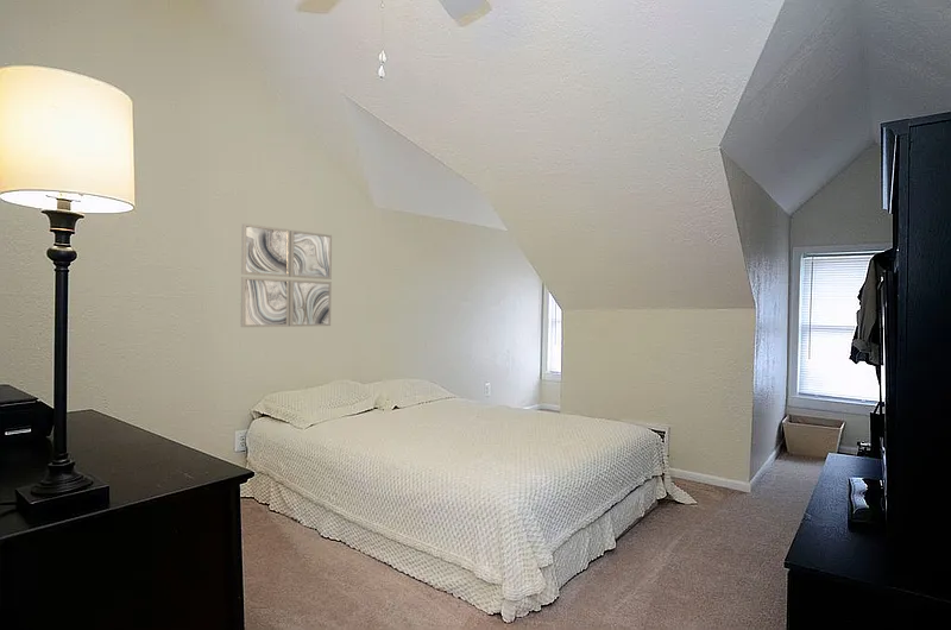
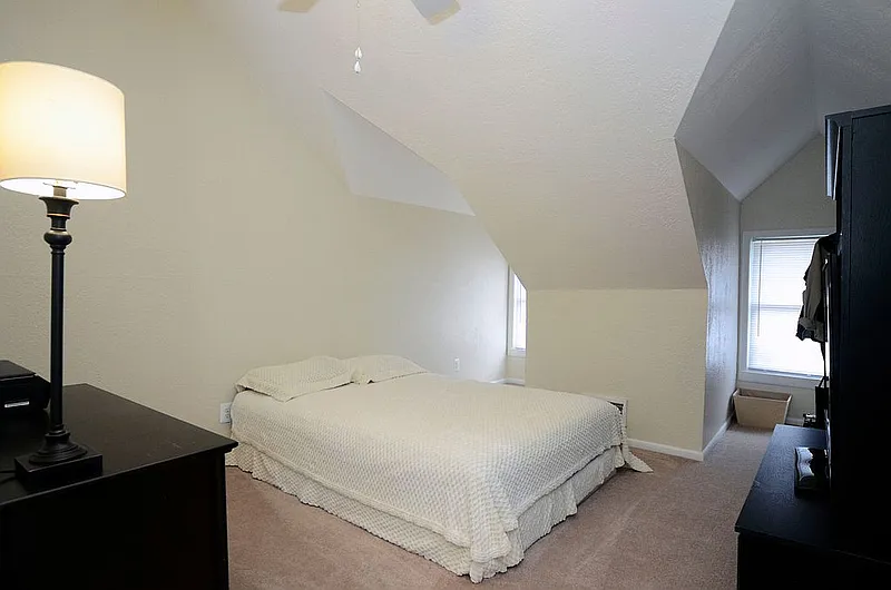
- wall art [239,222,333,328]
